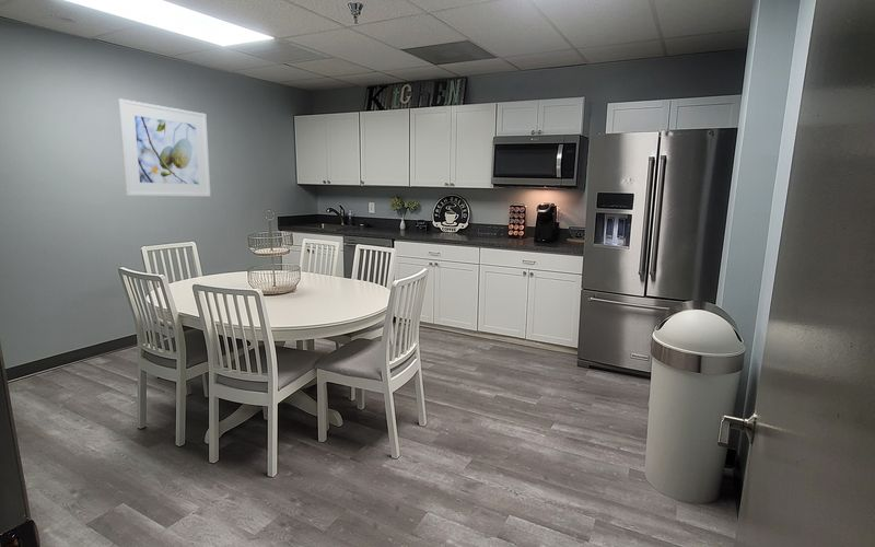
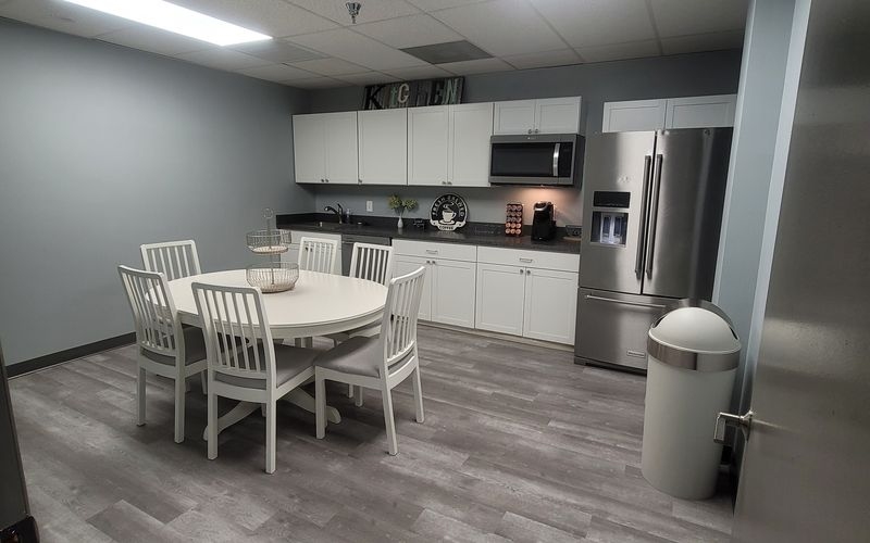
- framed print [117,97,211,198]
